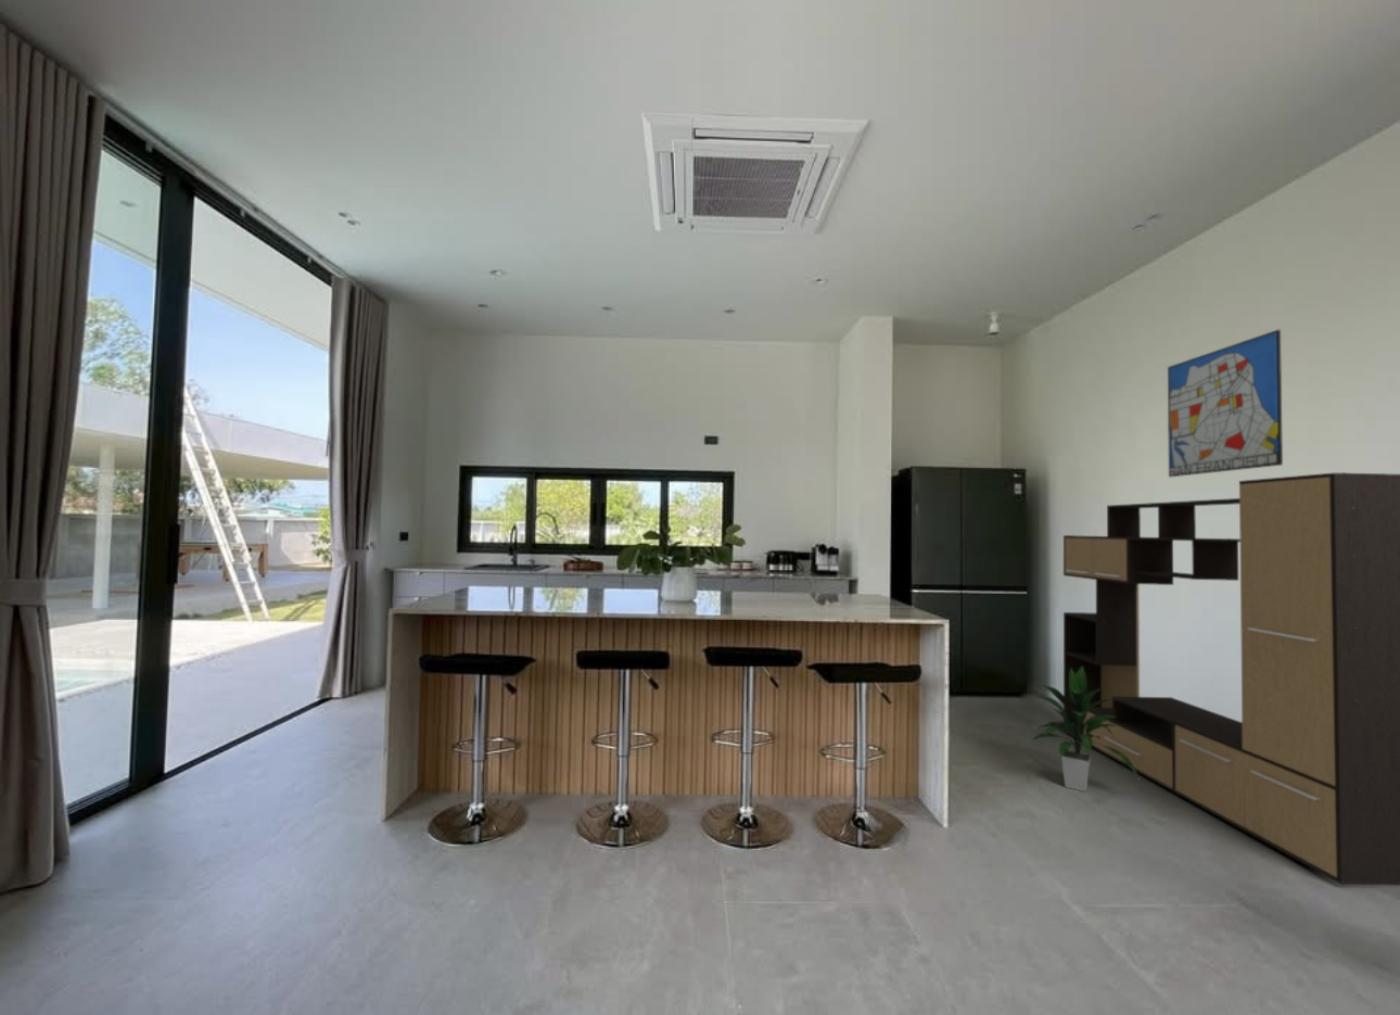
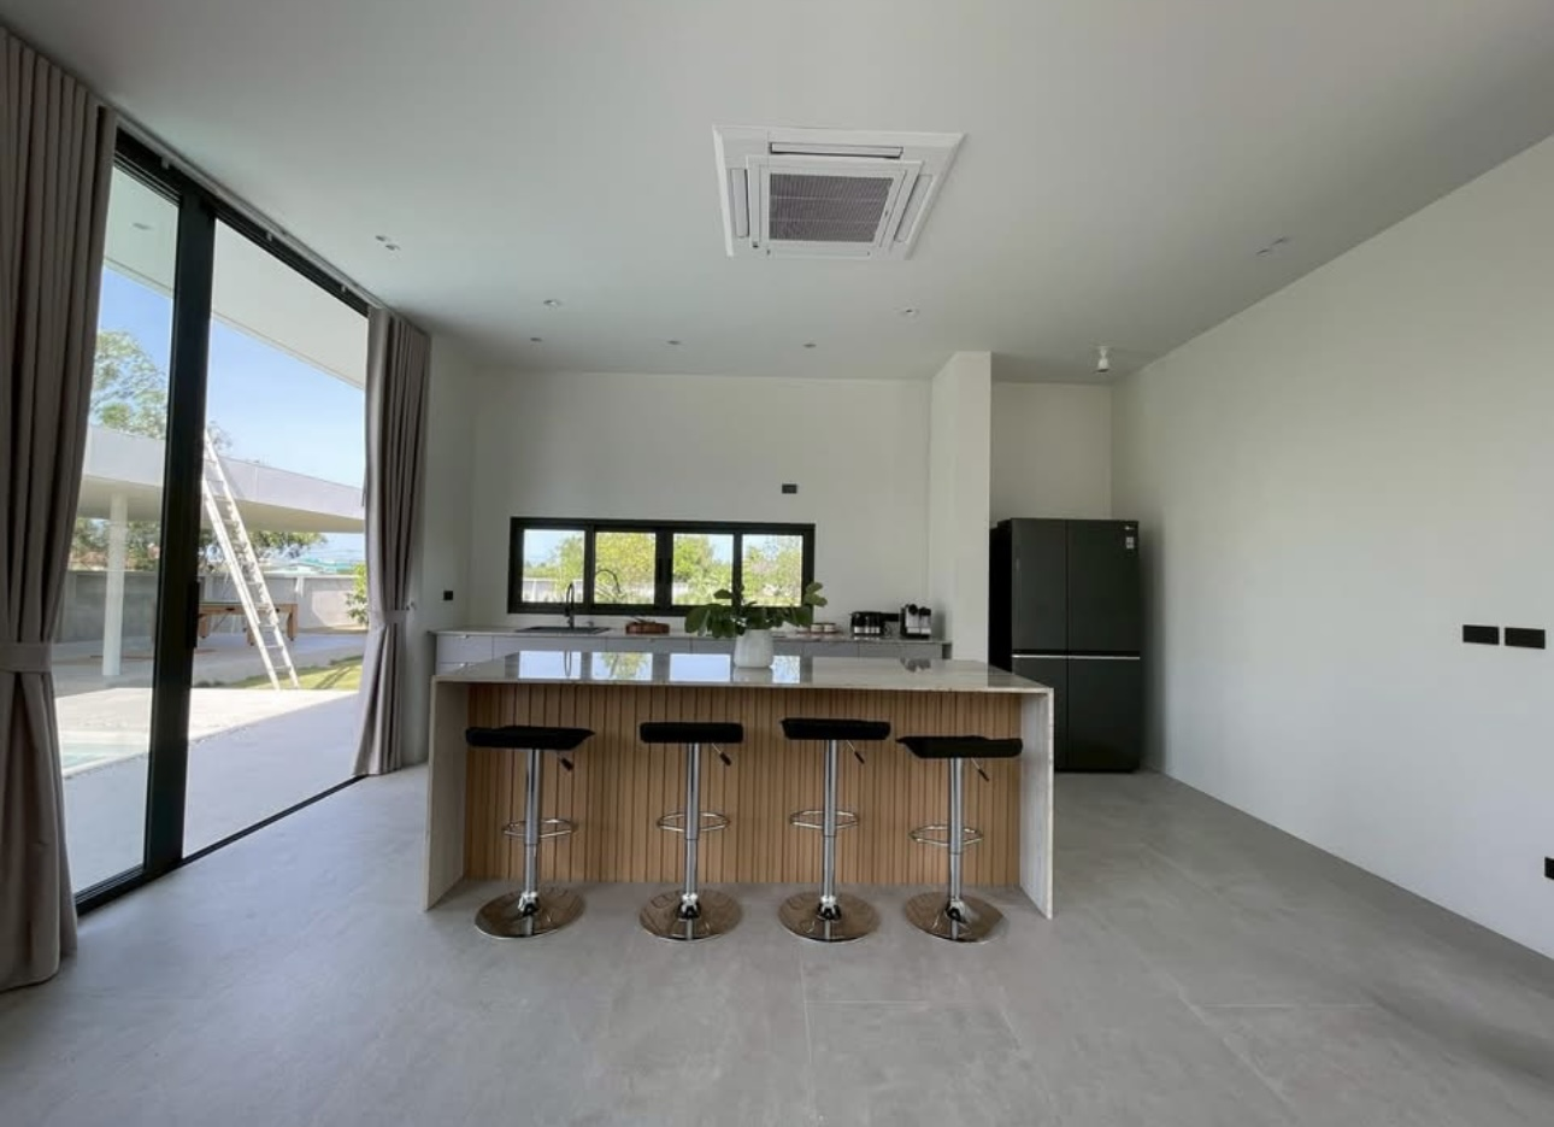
- media console [1049,472,1400,887]
- wall art [1166,329,1284,478]
- indoor plant [1030,665,1139,792]
